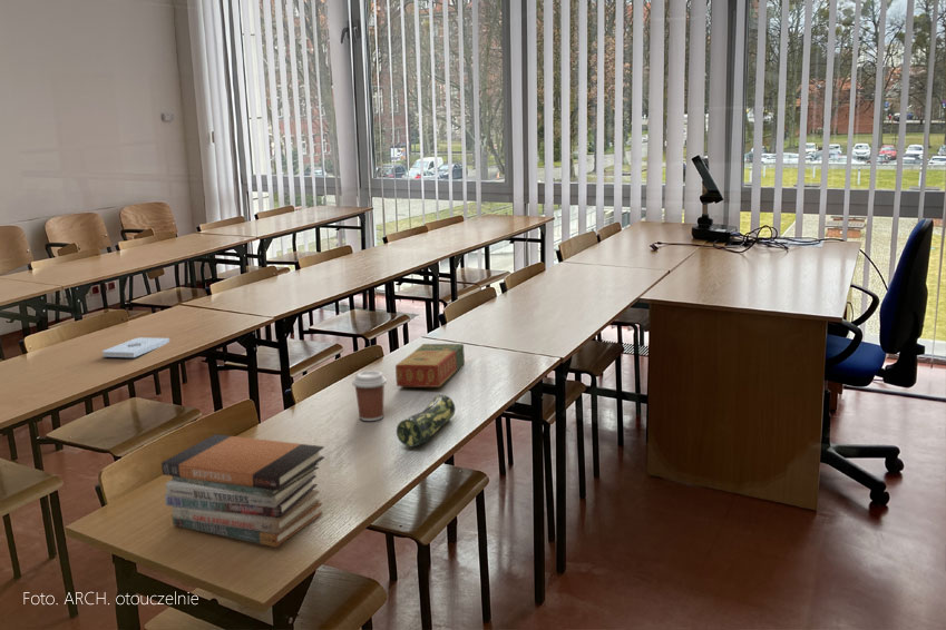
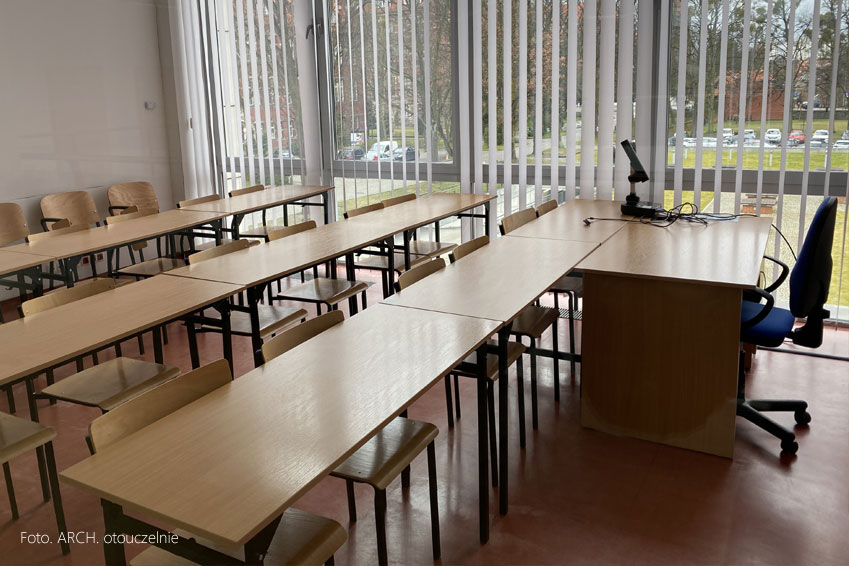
- coffee cup [351,370,388,422]
- notepad [101,336,170,358]
- book stack [160,433,325,548]
- pencil case [396,393,457,447]
- book [394,343,466,388]
